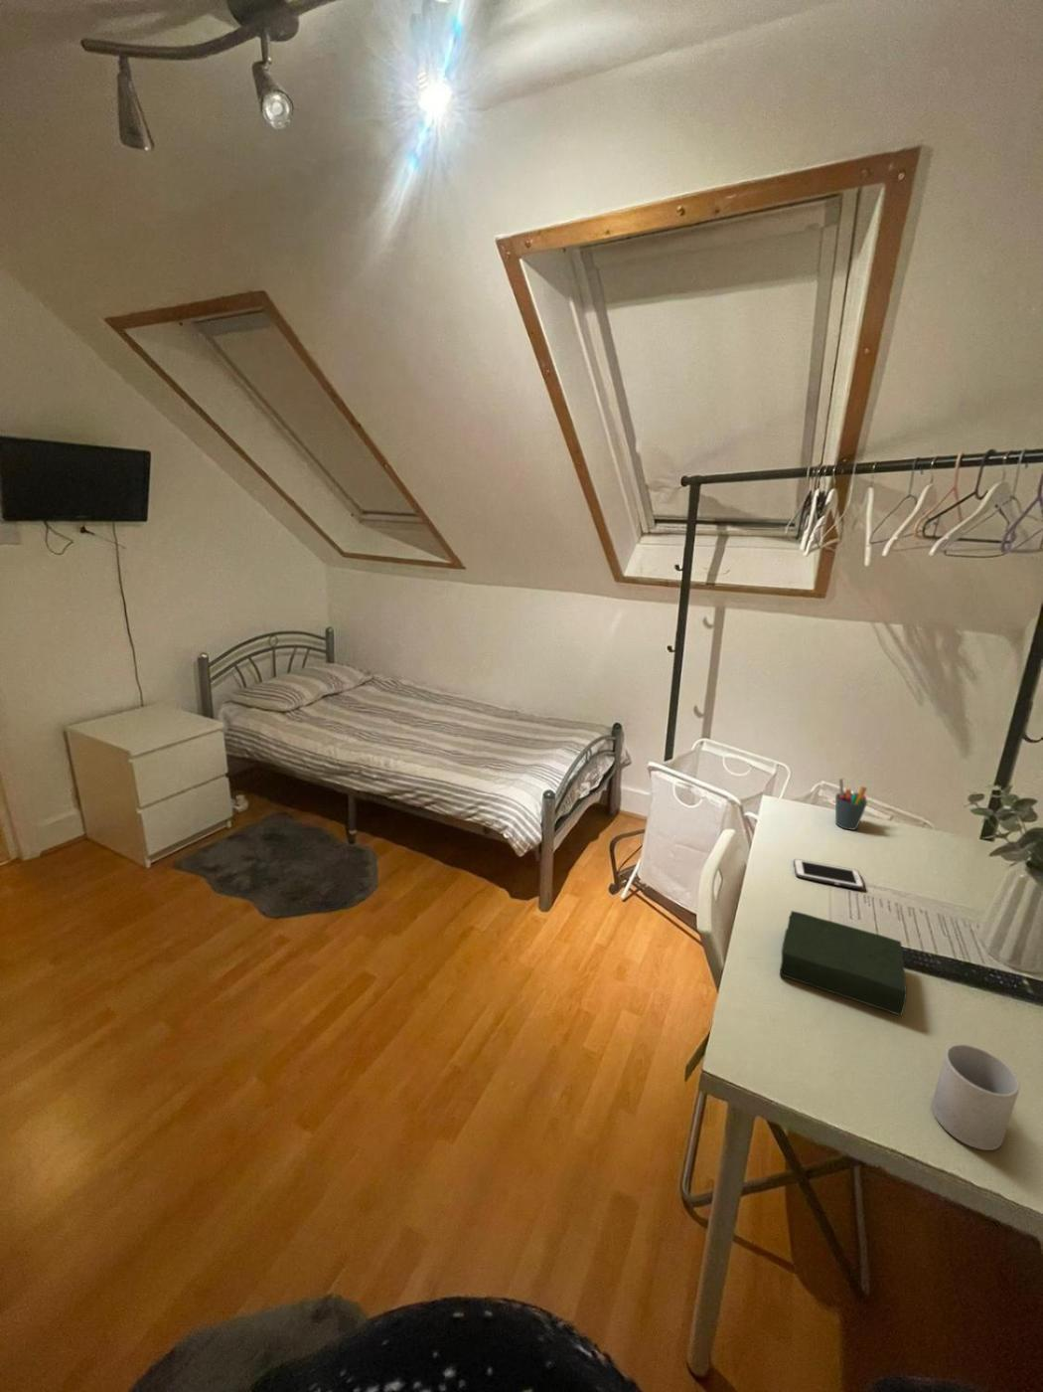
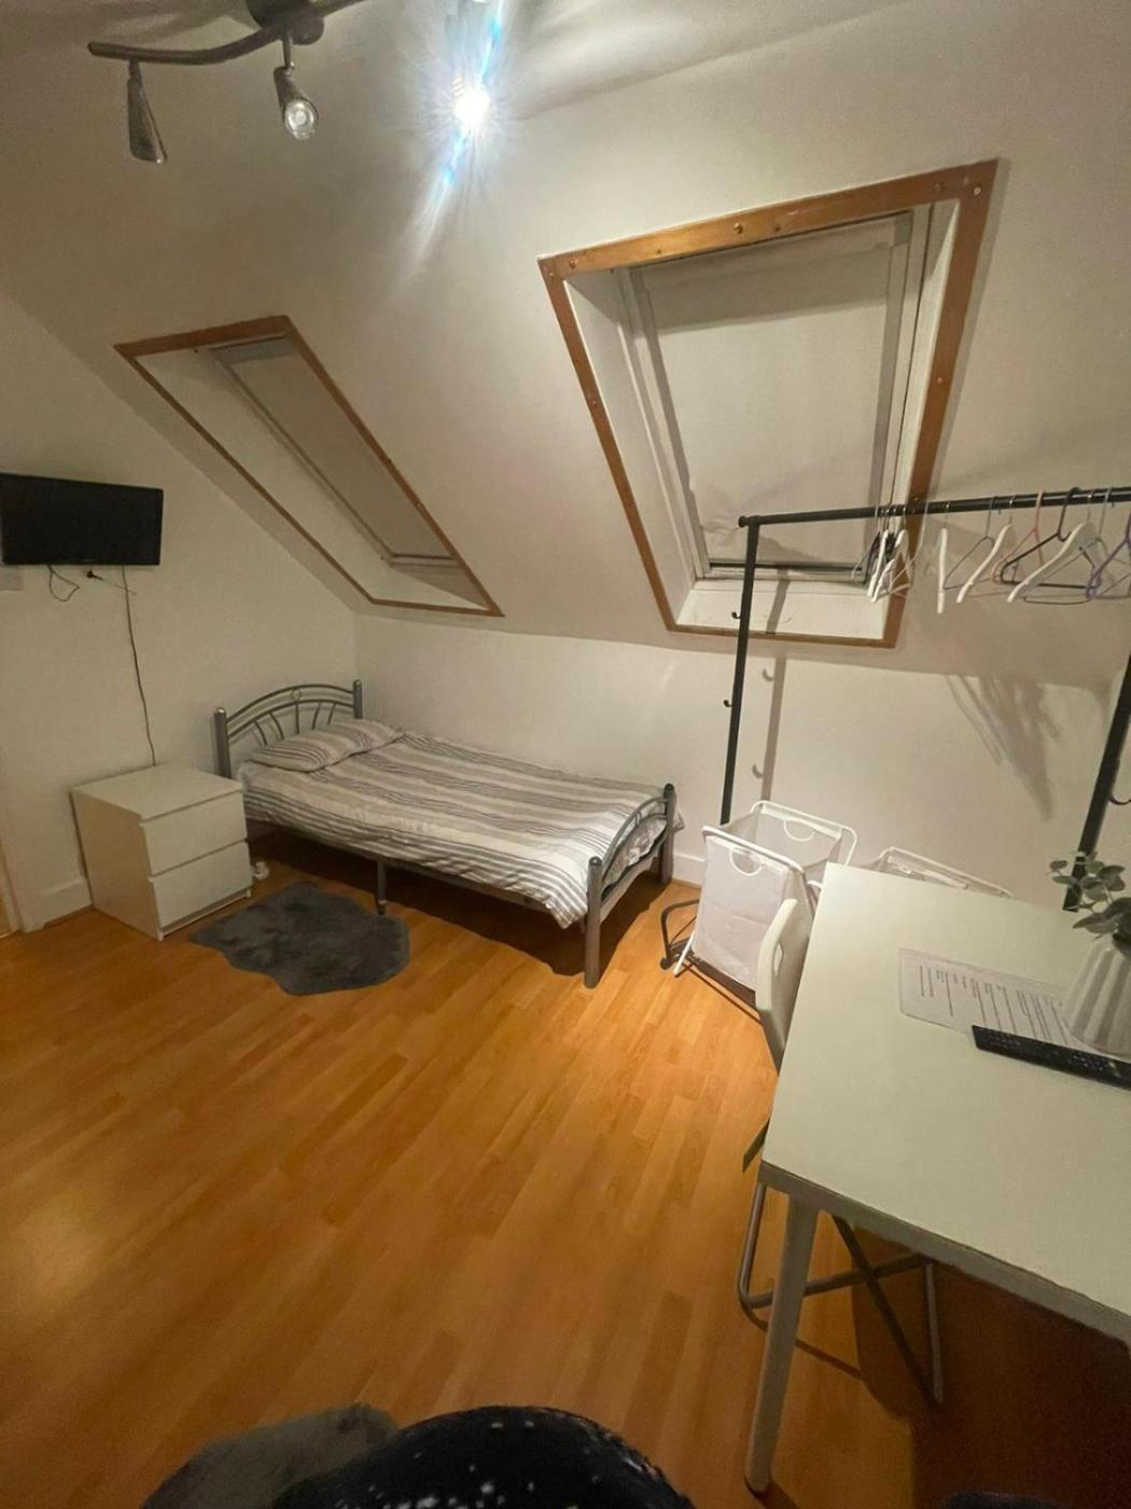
- cell phone [793,858,866,890]
- mug [931,1043,1021,1151]
- pen holder [835,777,868,831]
- book [779,910,908,1017]
